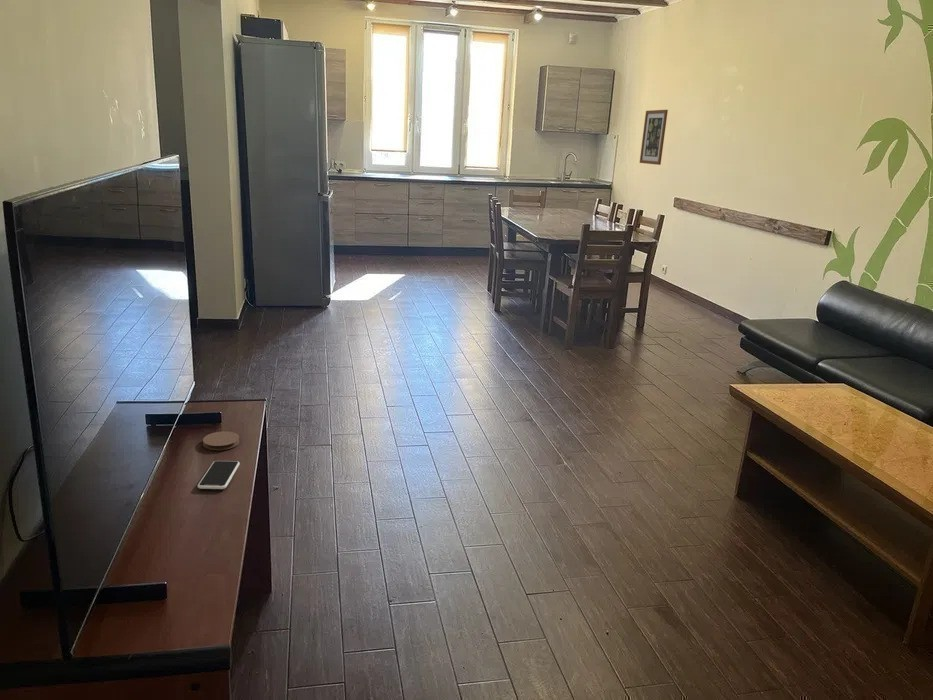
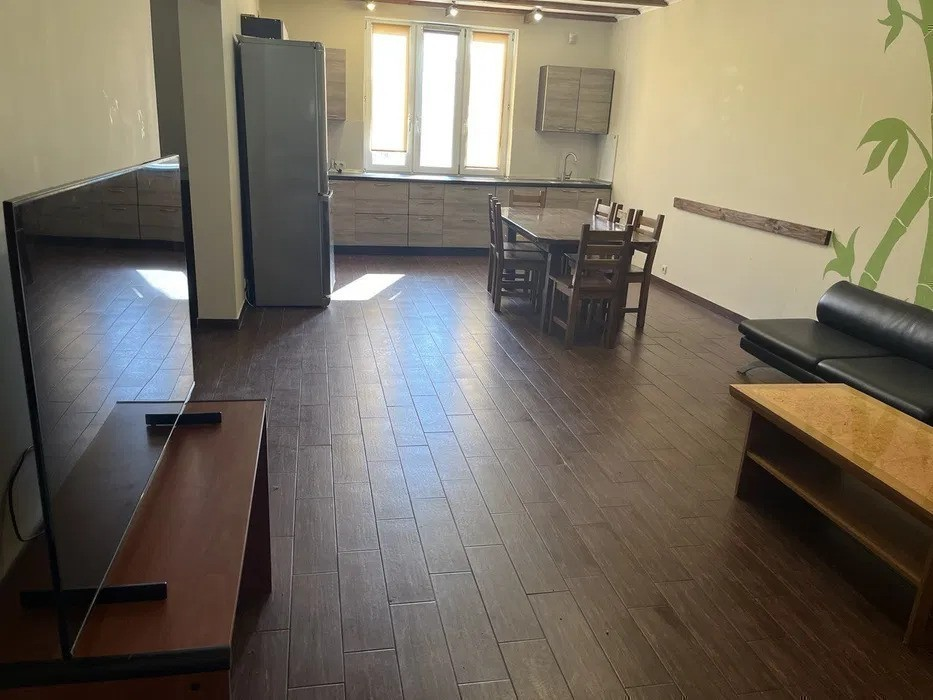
- coaster [202,430,240,451]
- smartphone [197,460,241,490]
- wall art [639,109,669,166]
